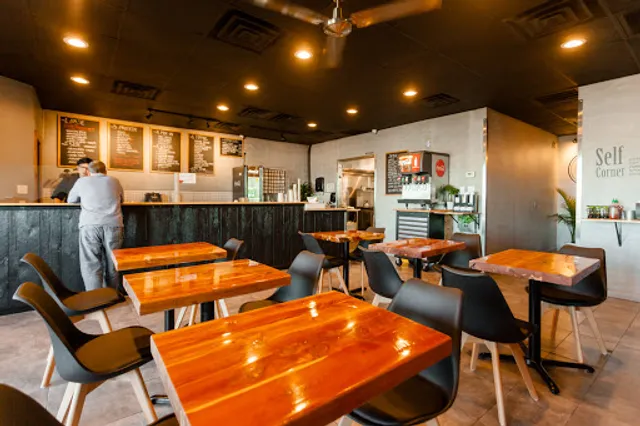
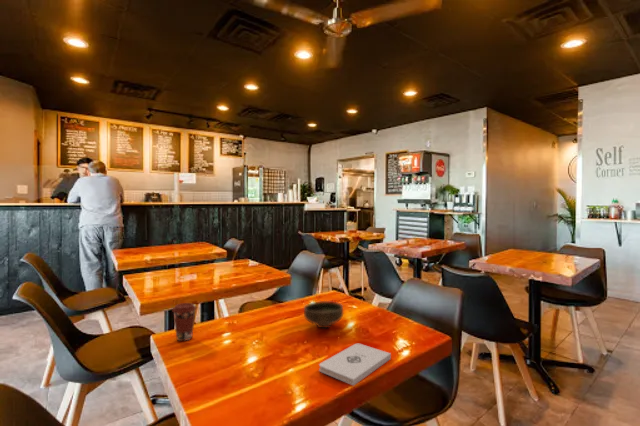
+ coffee cup [171,302,198,342]
+ notepad [318,343,392,387]
+ bowl [303,300,344,329]
